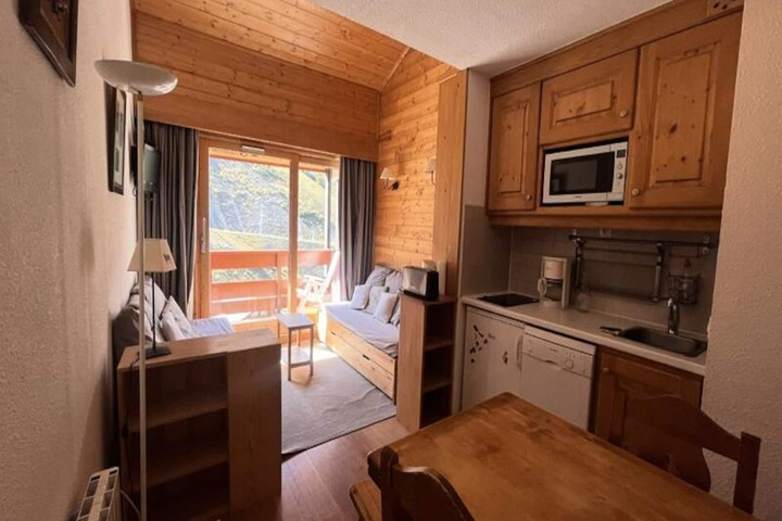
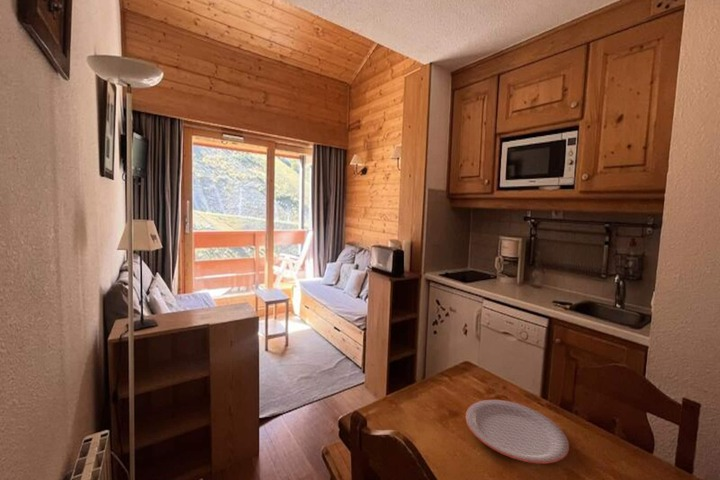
+ plate [465,399,570,465]
